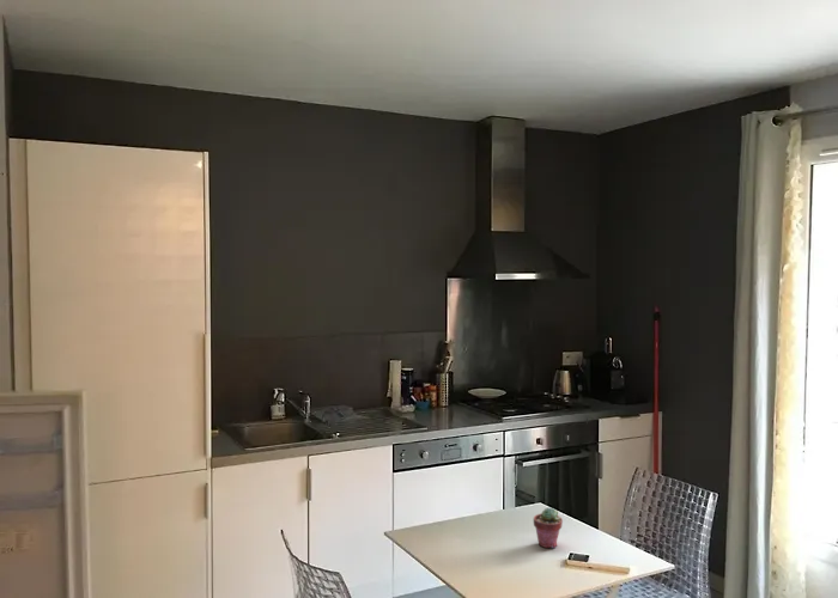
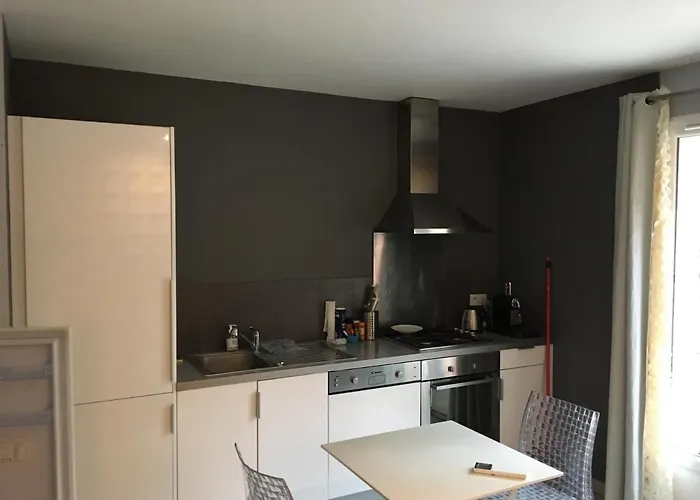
- potted succulent [533,506,564,549]
